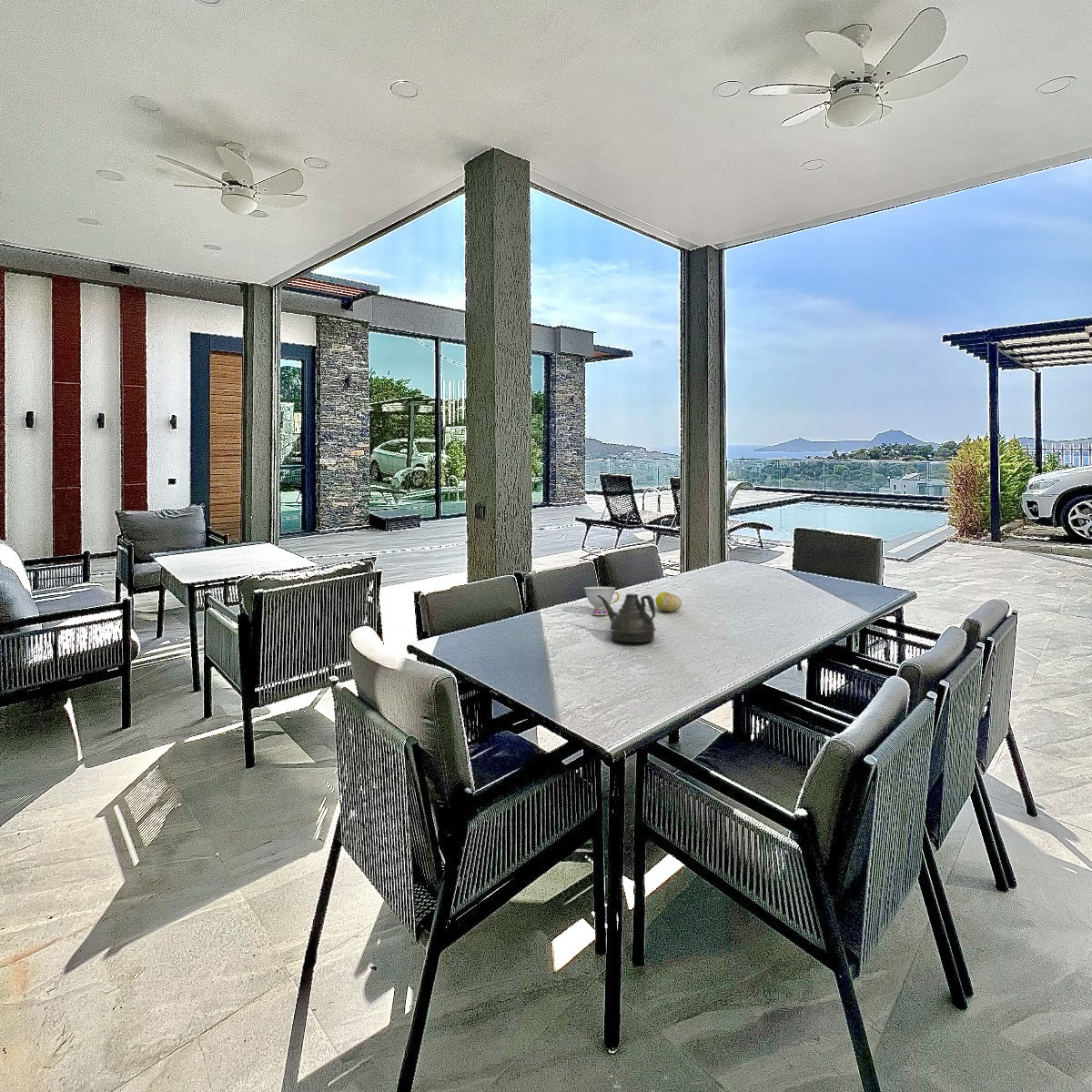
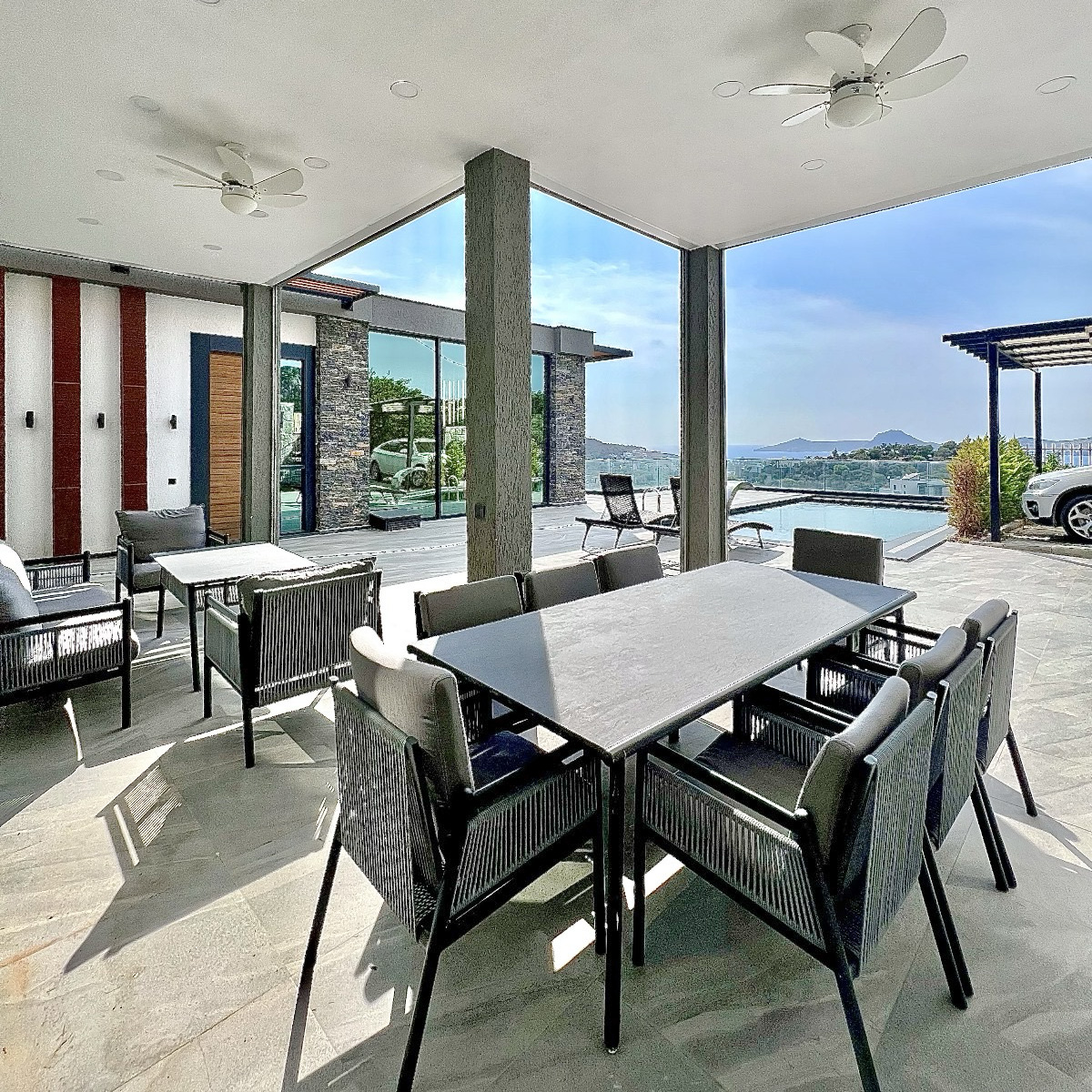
- teacup [583,586,620,616]
- fruit [654,591,682,612]
- teapot [597,593,657,643]
